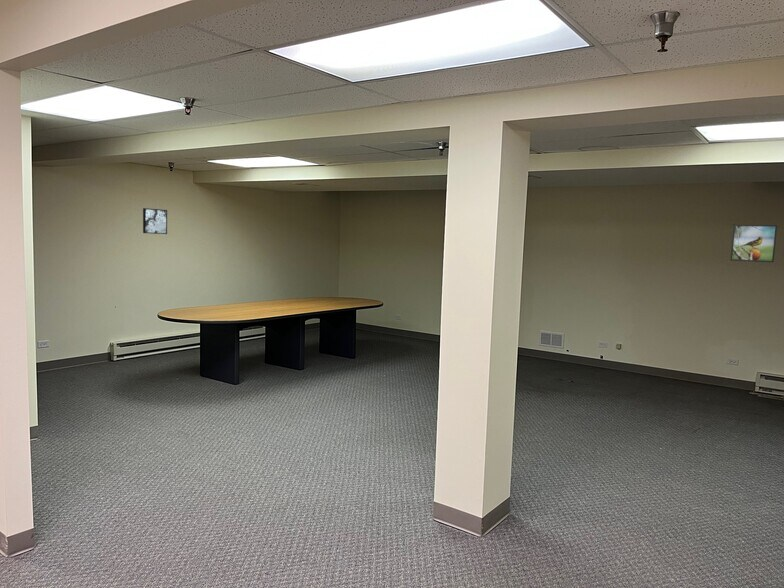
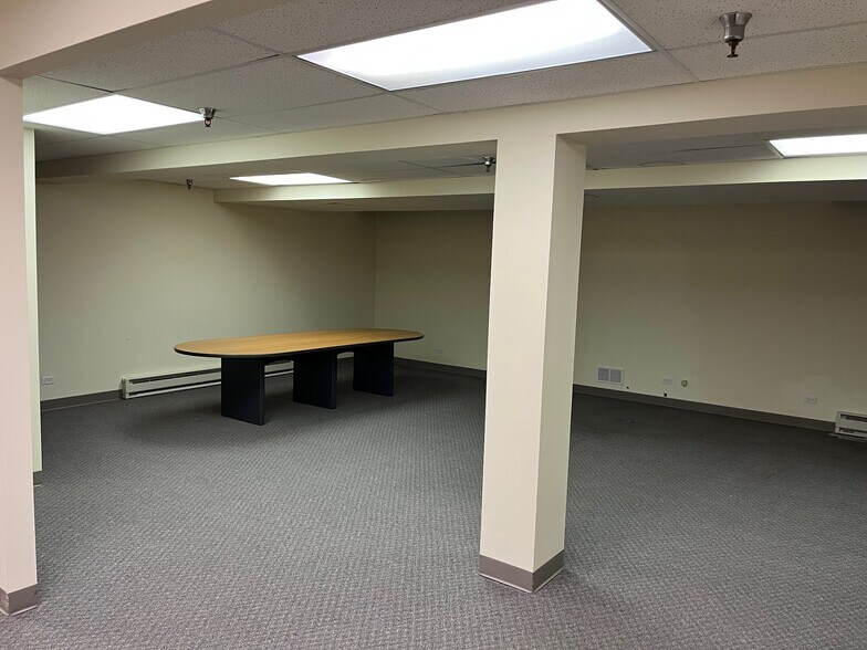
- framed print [729,224,778,263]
- wall art [142,207,168,235]
